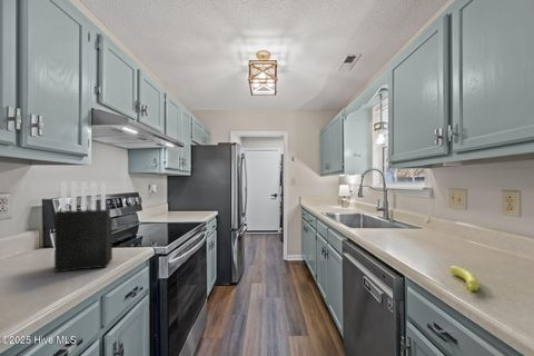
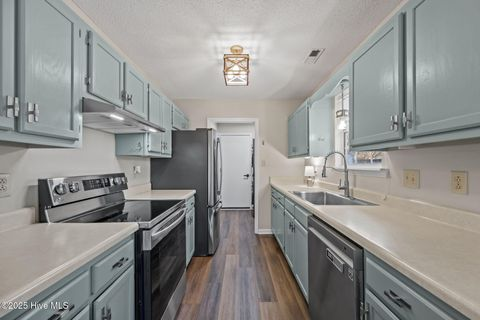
- knife block [53,180,113,274]
- banana [448,265,481,291]
